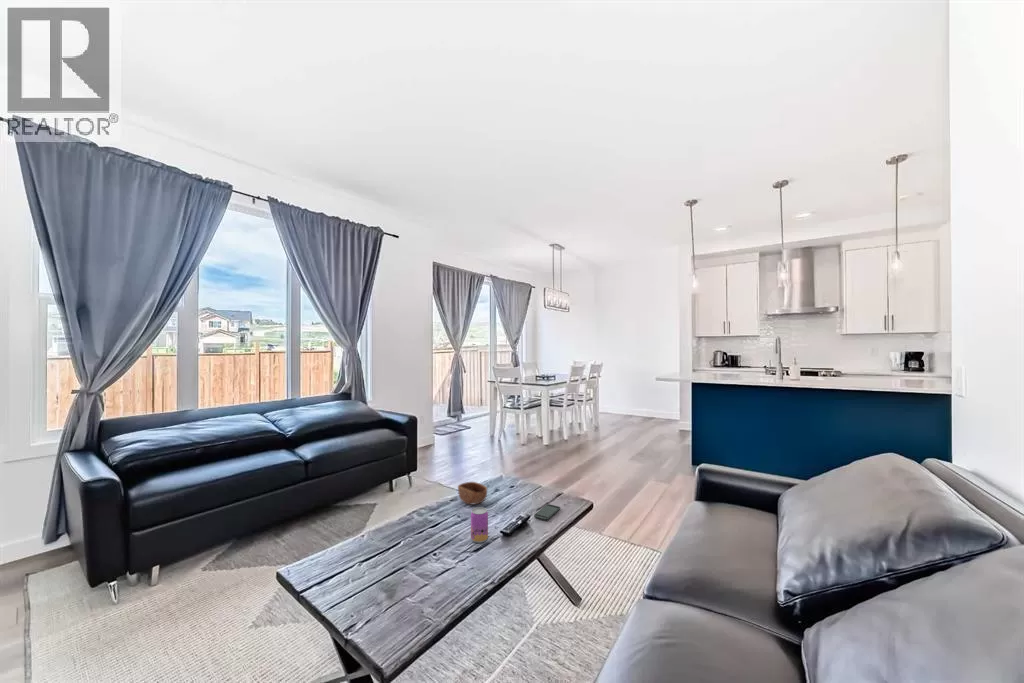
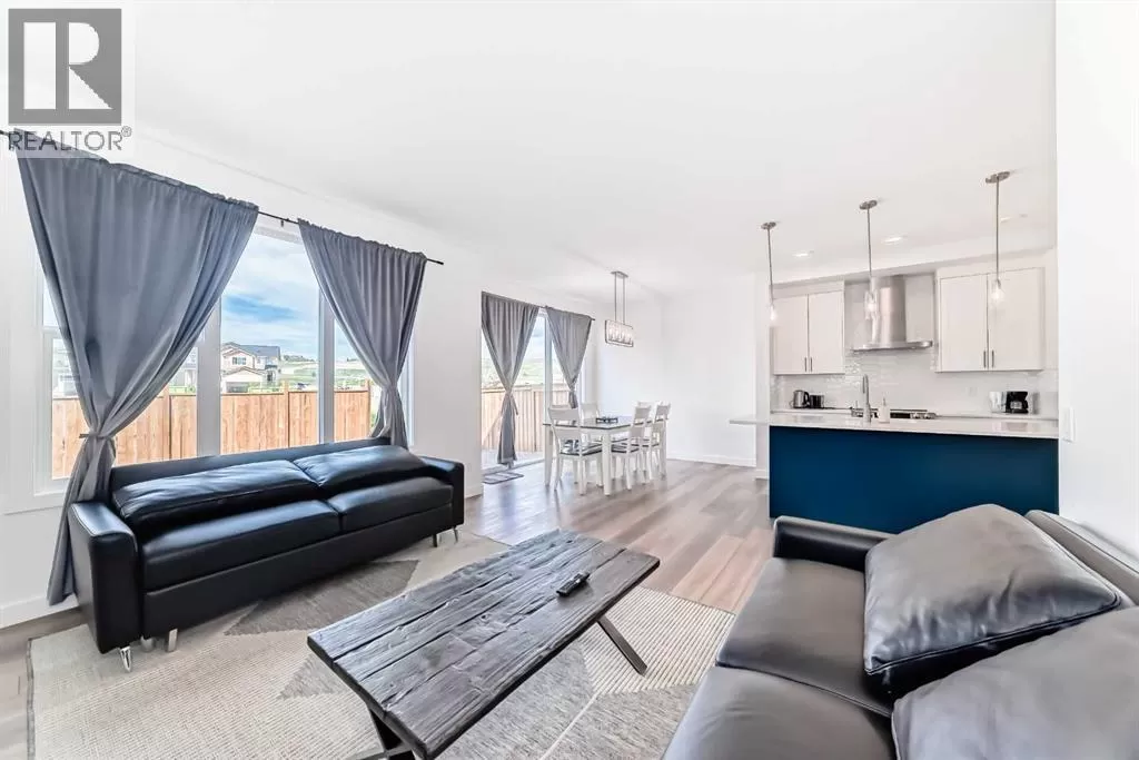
- bowl [457,481,488,505]
- beverage can [470,506,489,544]
- smartphone [533,503,561,521]
